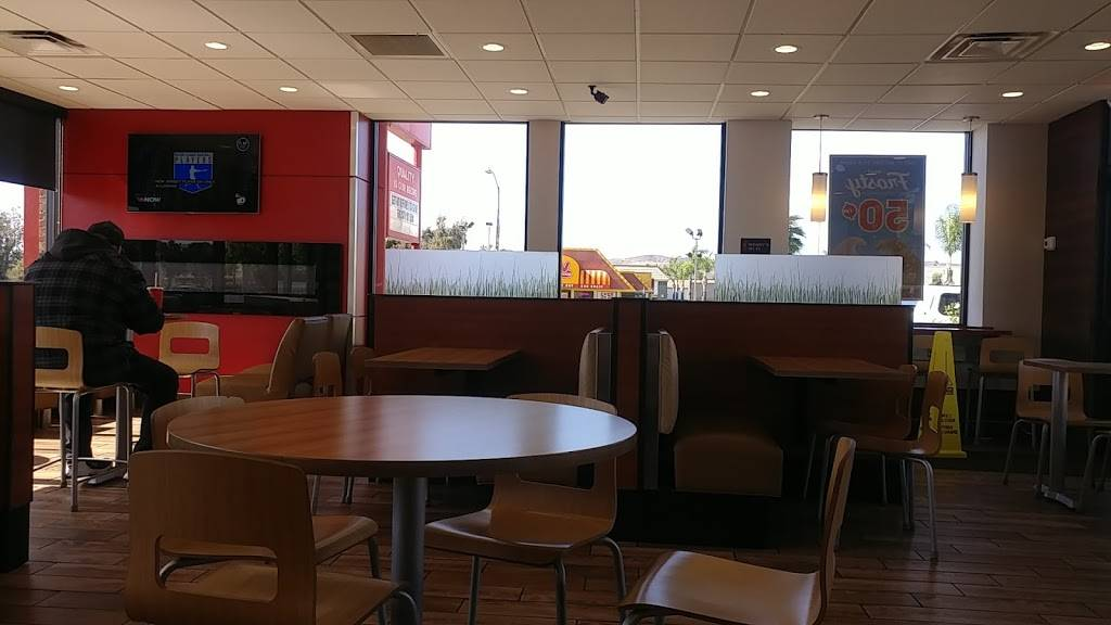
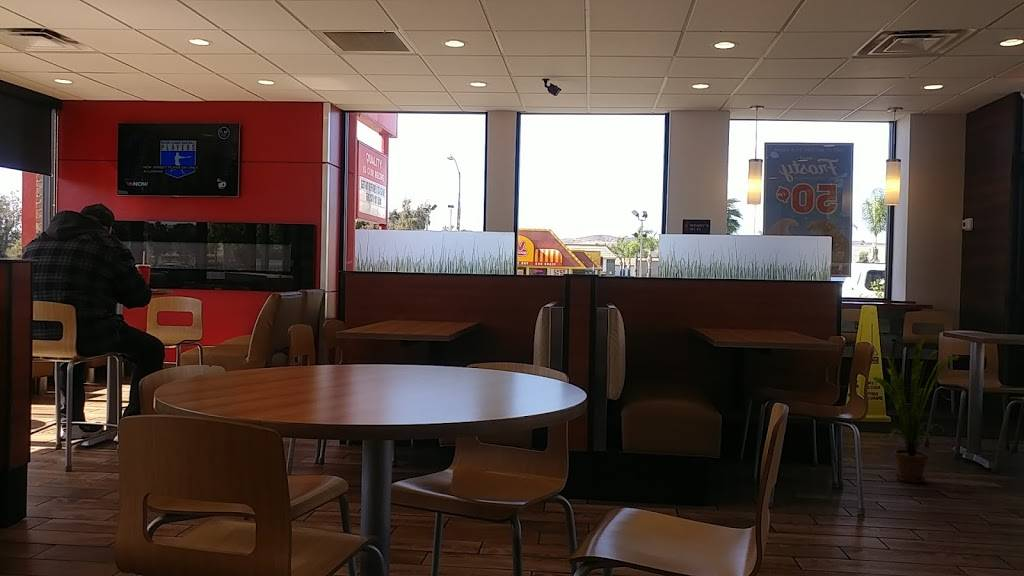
+ house plant [872,330,965,484]
